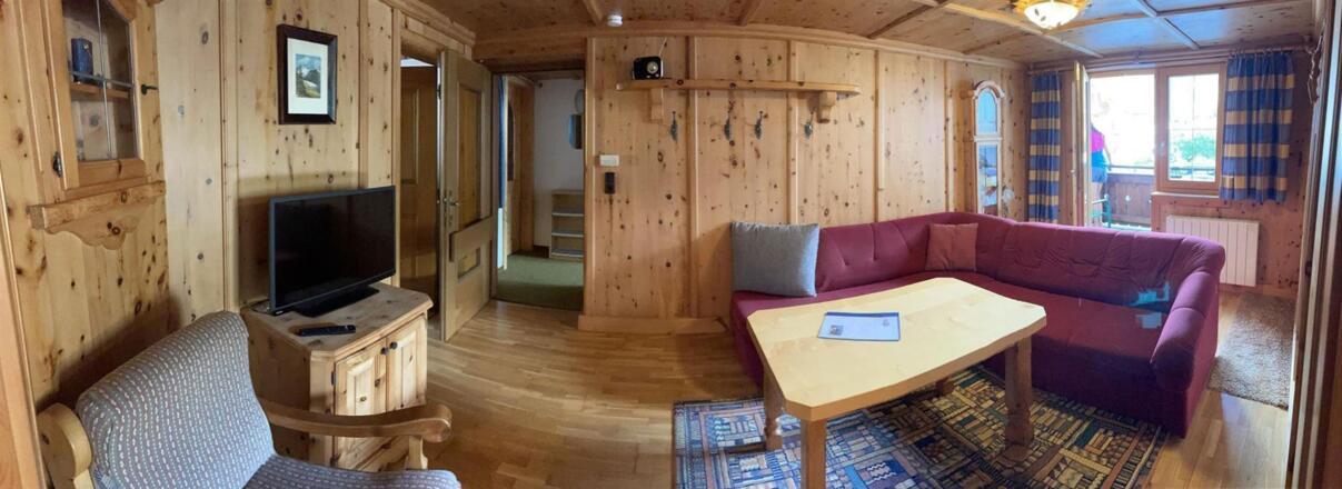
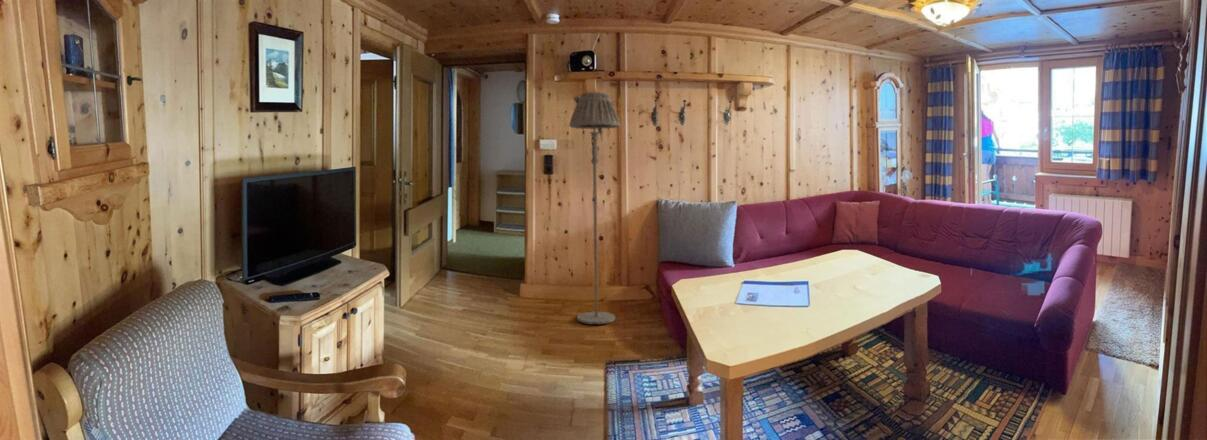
+ floor lamp [568,91,621,325]
